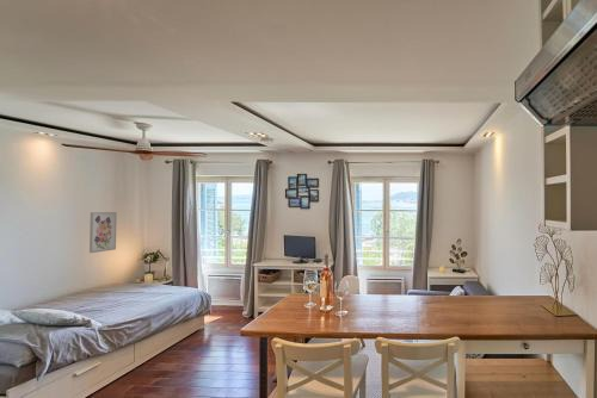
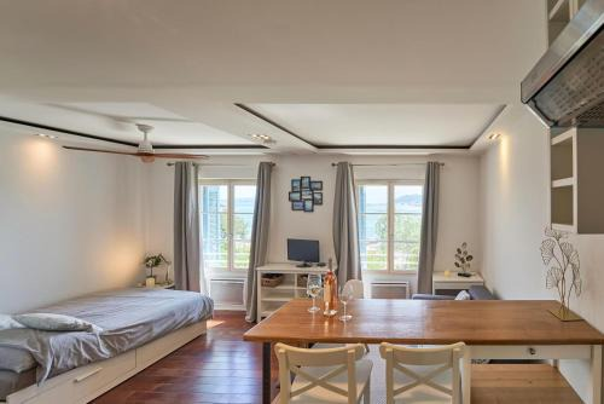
- wall art [88,211,118,254]
